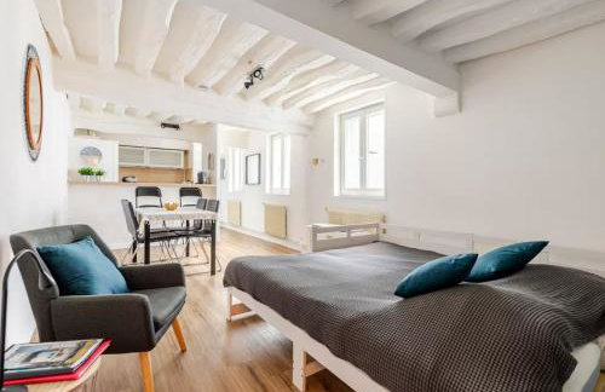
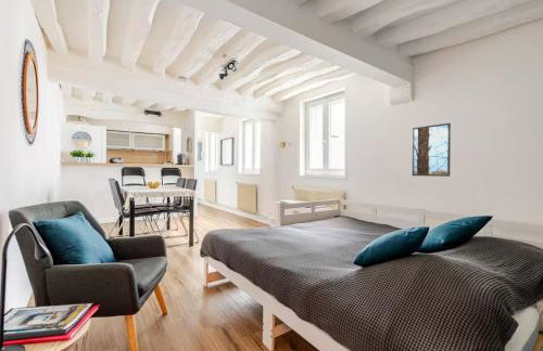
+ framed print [412,122,452,178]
